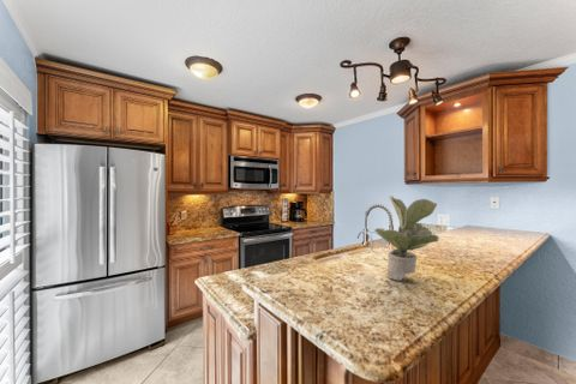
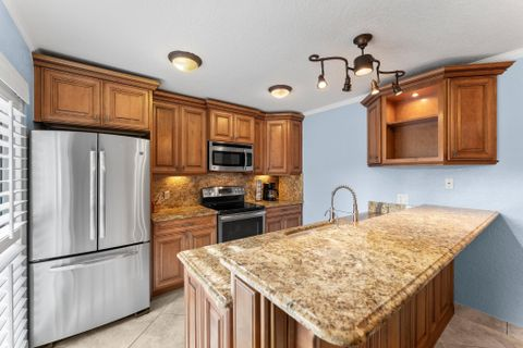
- potted plant [373,194,440,282]
